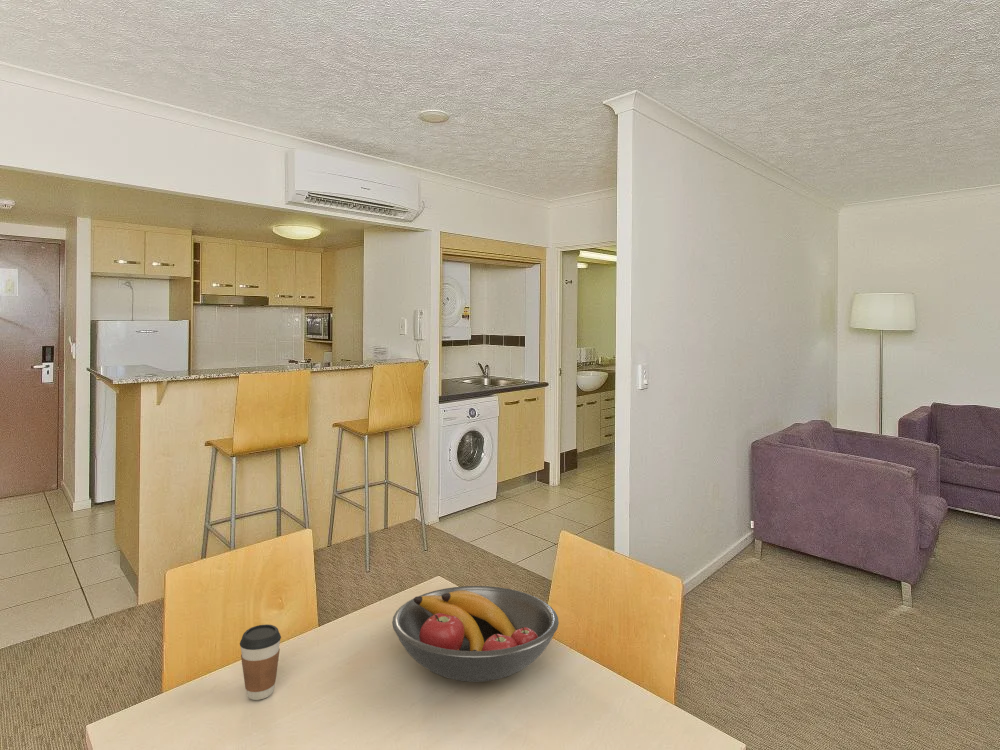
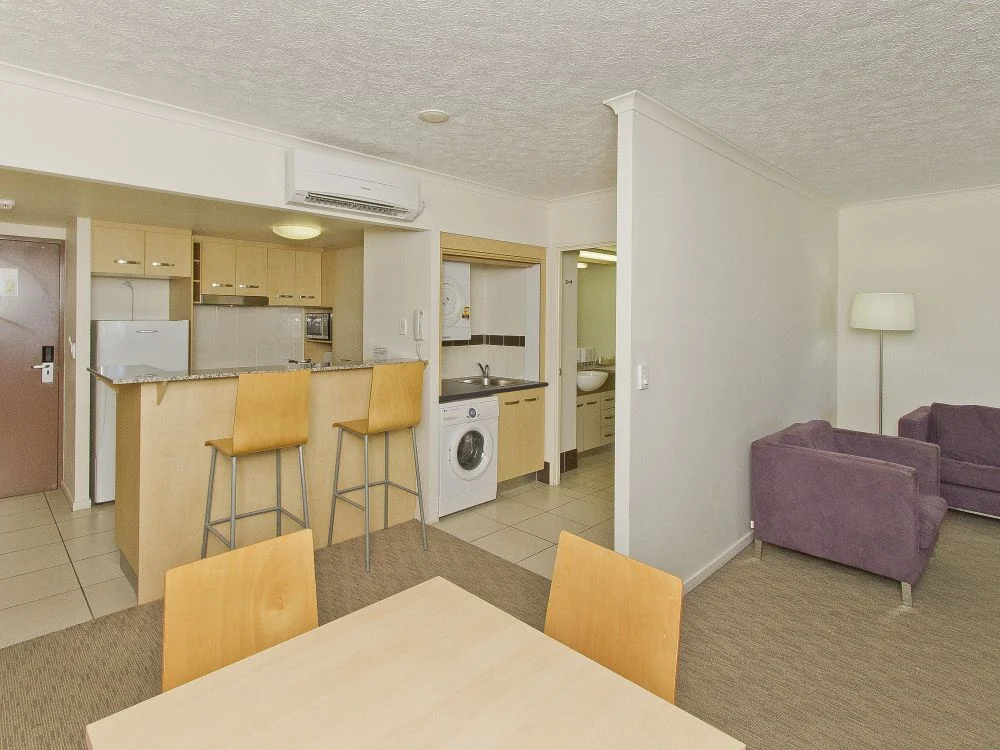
- coffee cup [239,623,282,701]
- fruit bowl [391,585,560,683]
